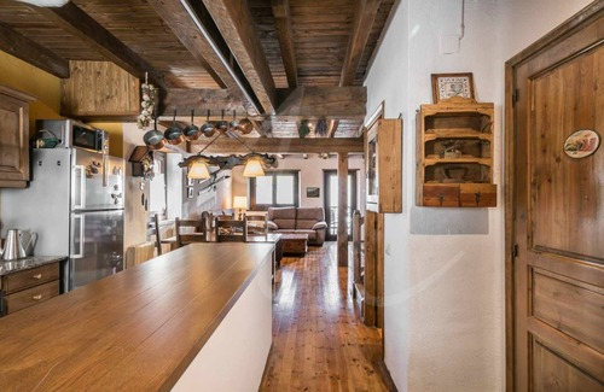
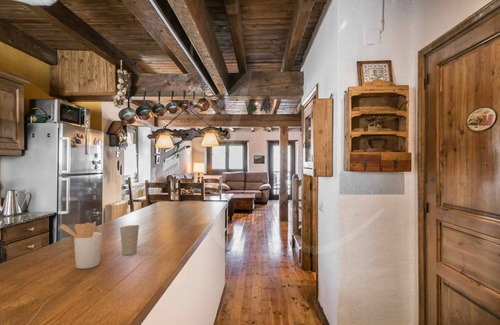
+ cup [119,224,140,256]
+ utensil holder [59,222,103,270]
